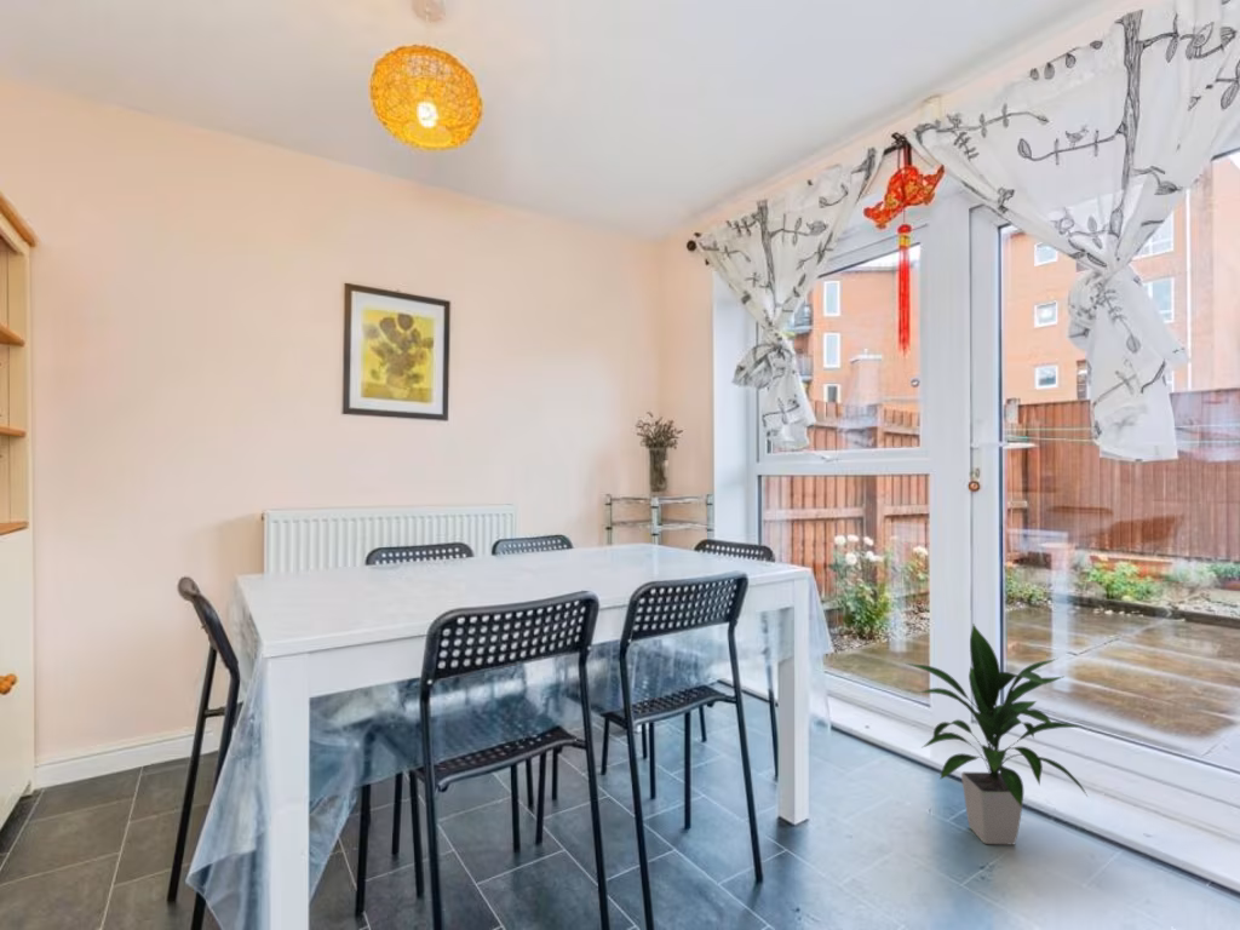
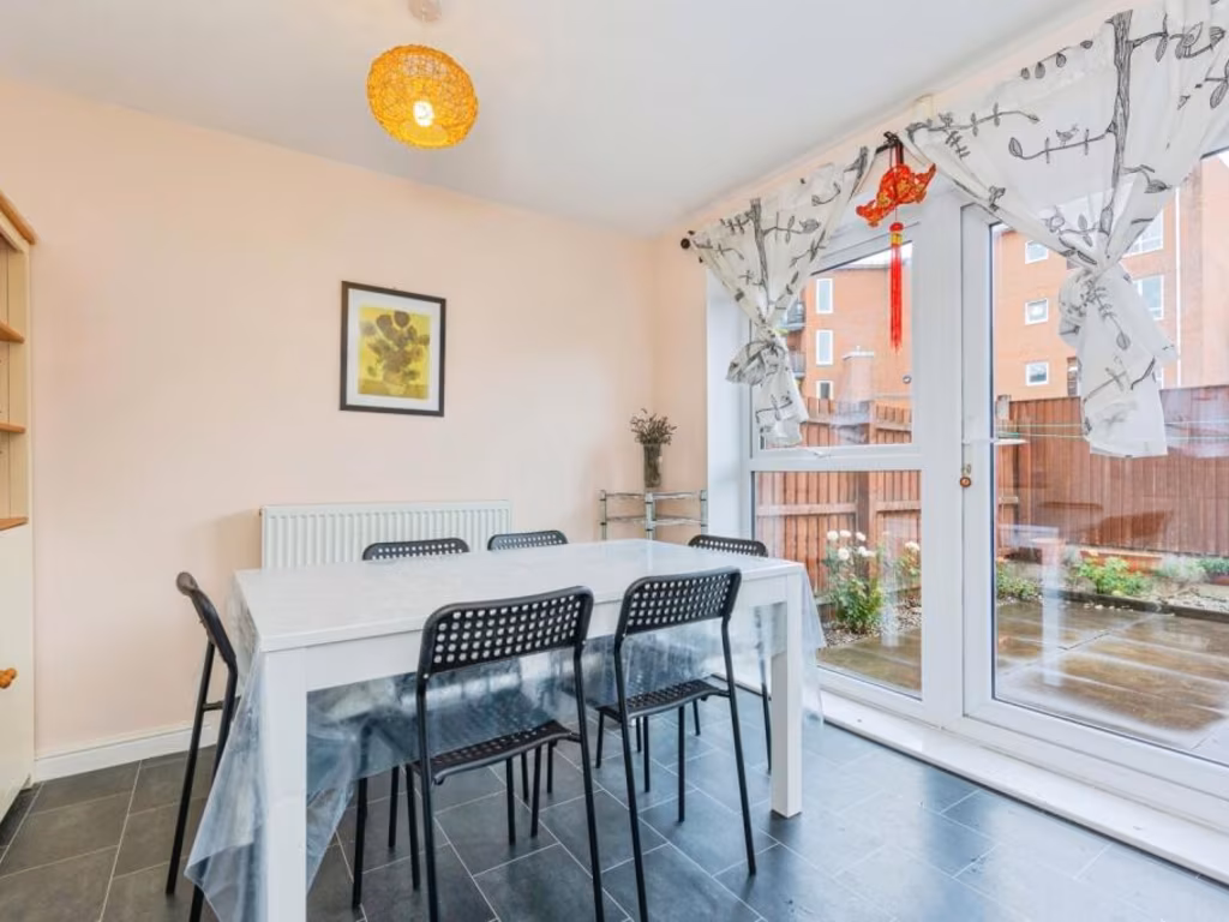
- indoor plant [902,624,1090,846]
